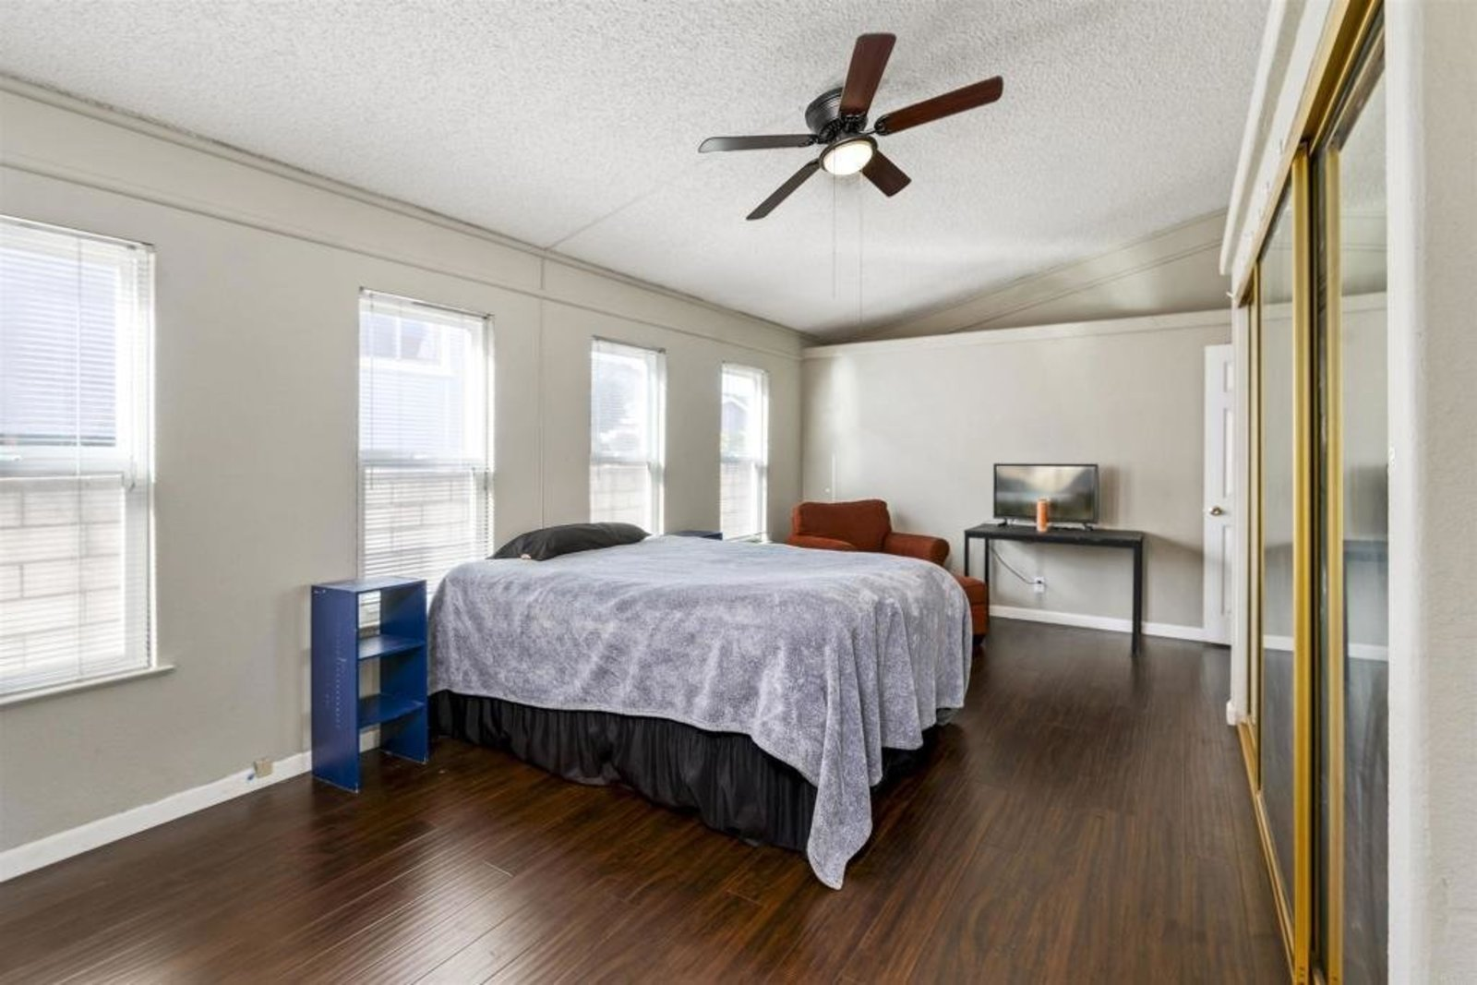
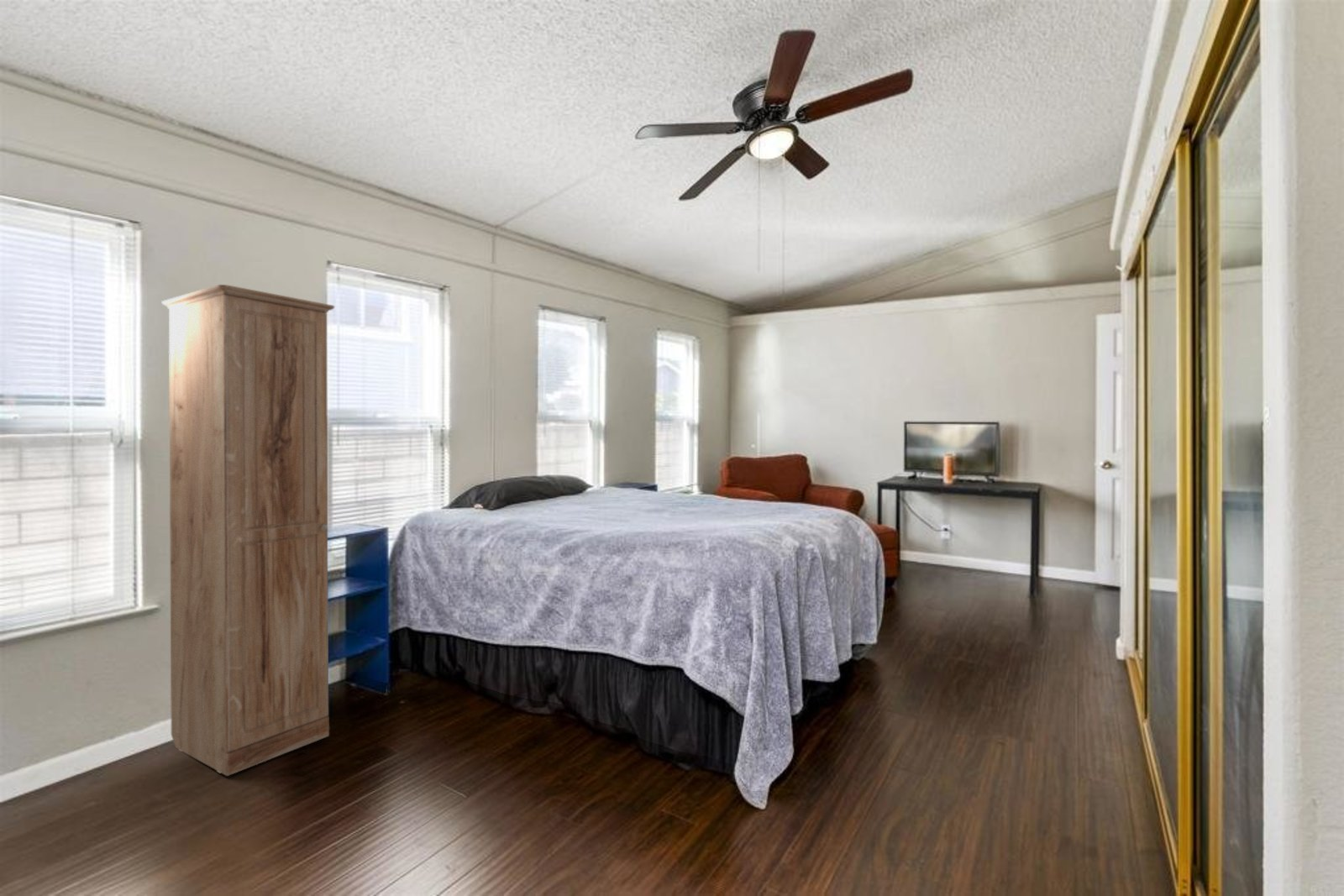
+ cabinet [160,284,335,777]
